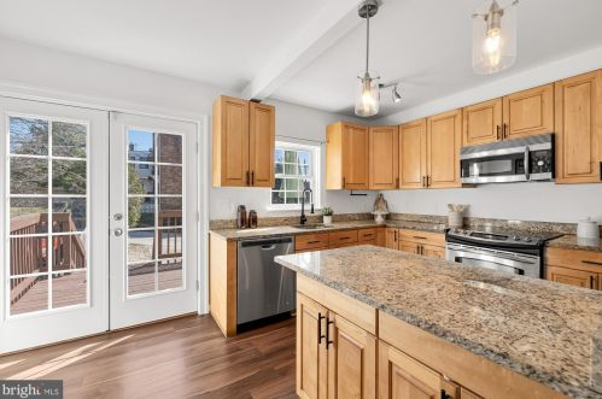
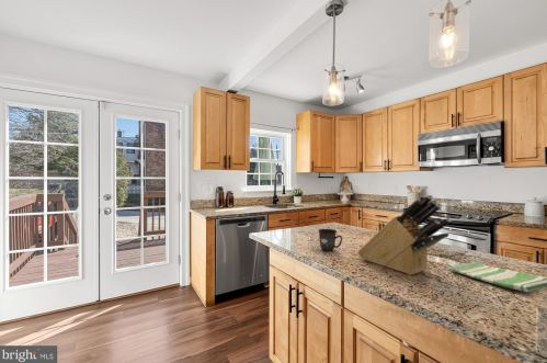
+ knife block [356,194,452,275]
+ mug [318,228,343,252]
+ dish towel [449,260,547,293]
